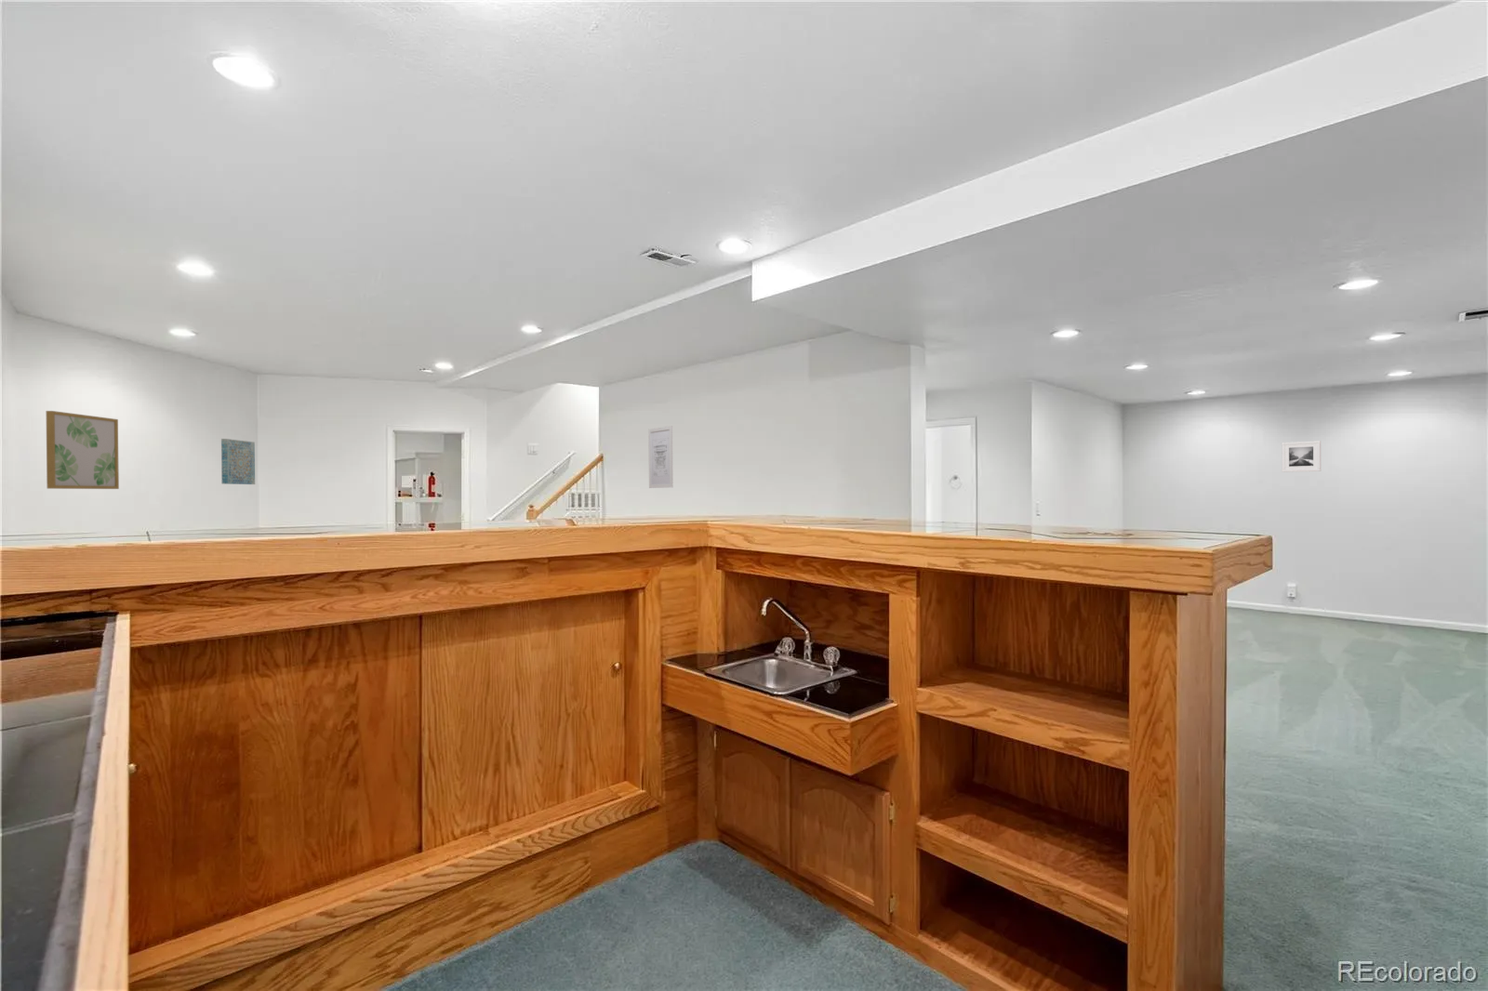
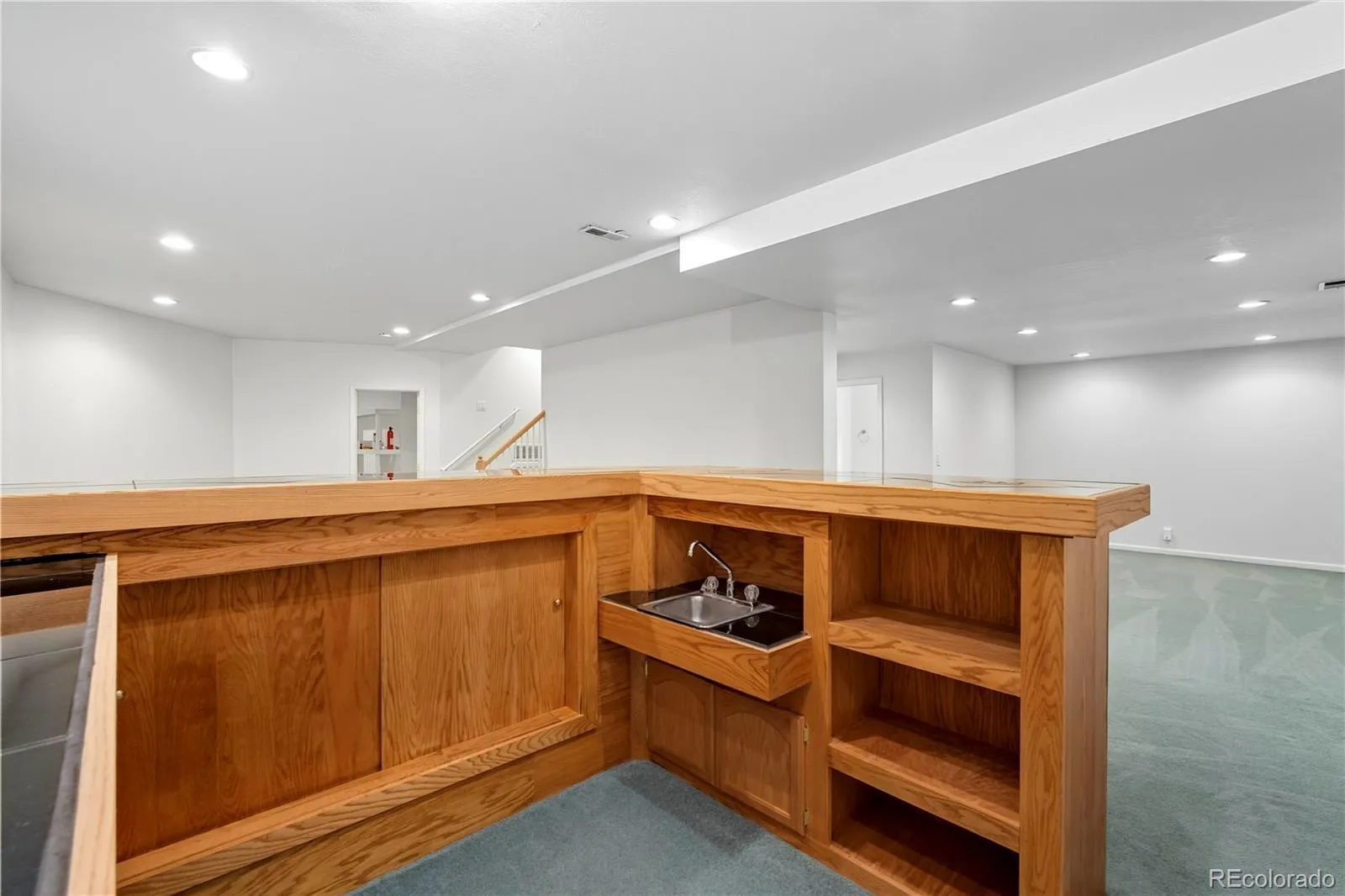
- wall art [45,410,119,490]
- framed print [1281,440,1322,473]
- wall art [220,438,256,486]
- wall art [647,425,674,489]
